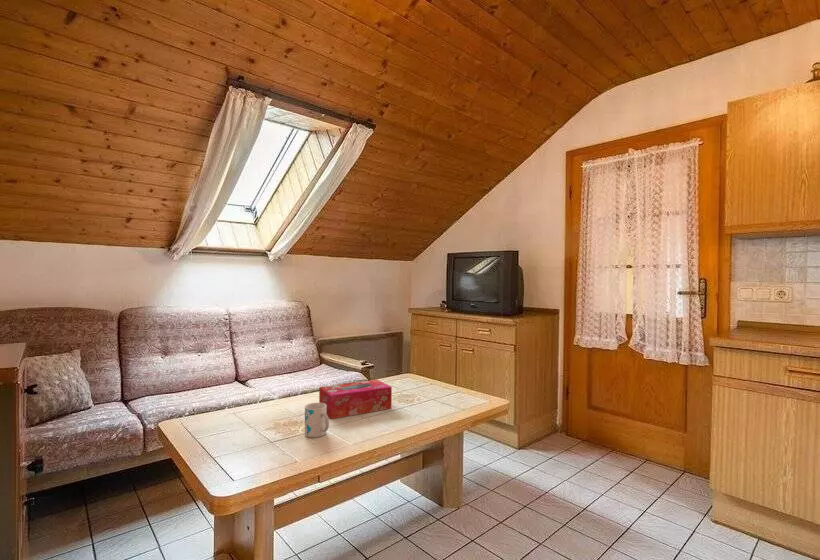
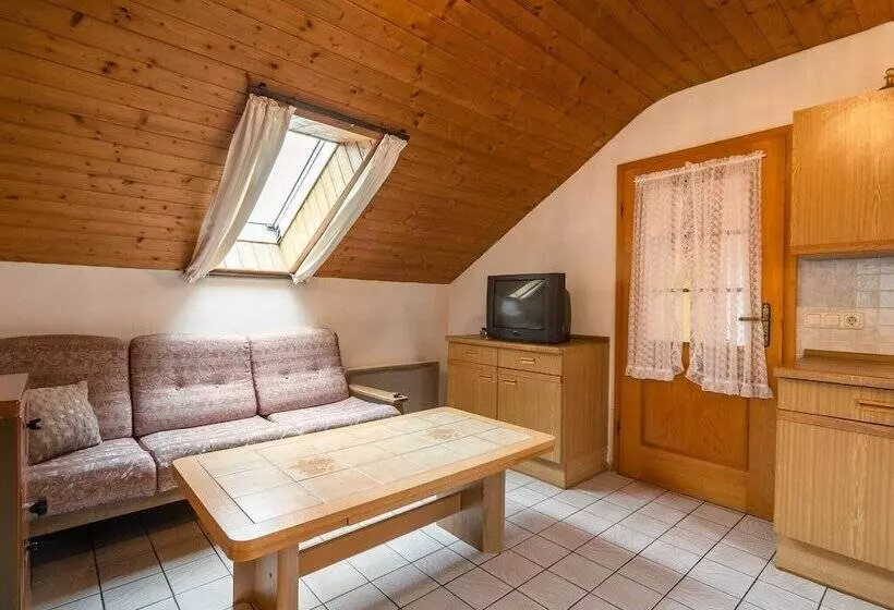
- tissue box [318,379,393,420]
- mug [304,402,330,438]
